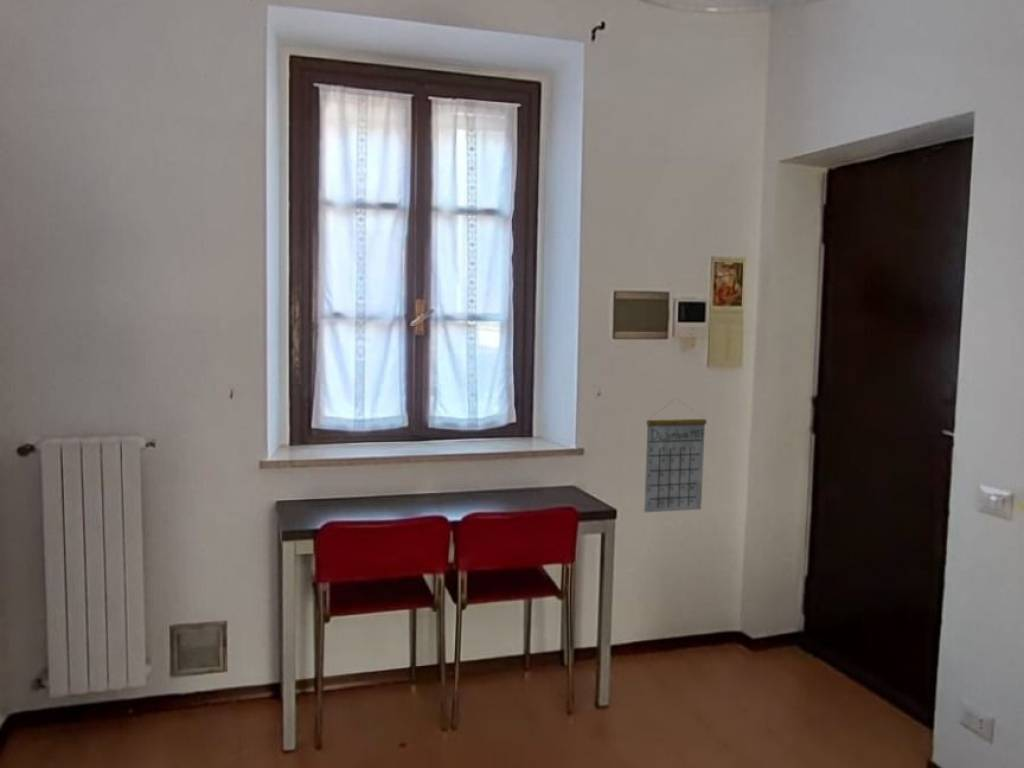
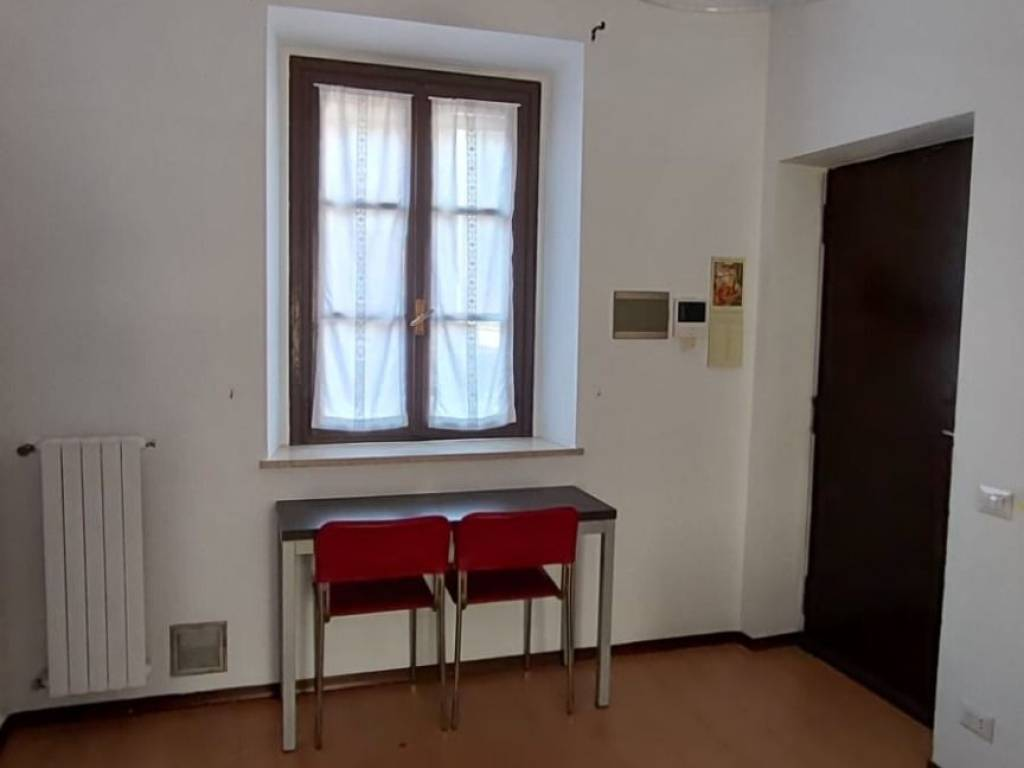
- calendar [643,398,708,514]
